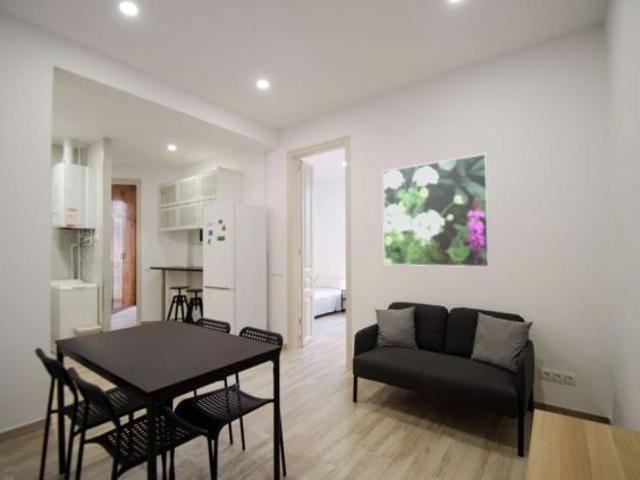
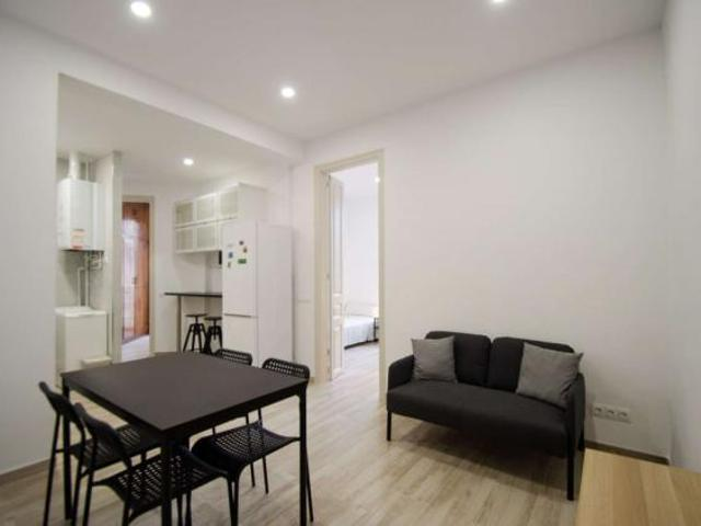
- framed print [382,153,490,268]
